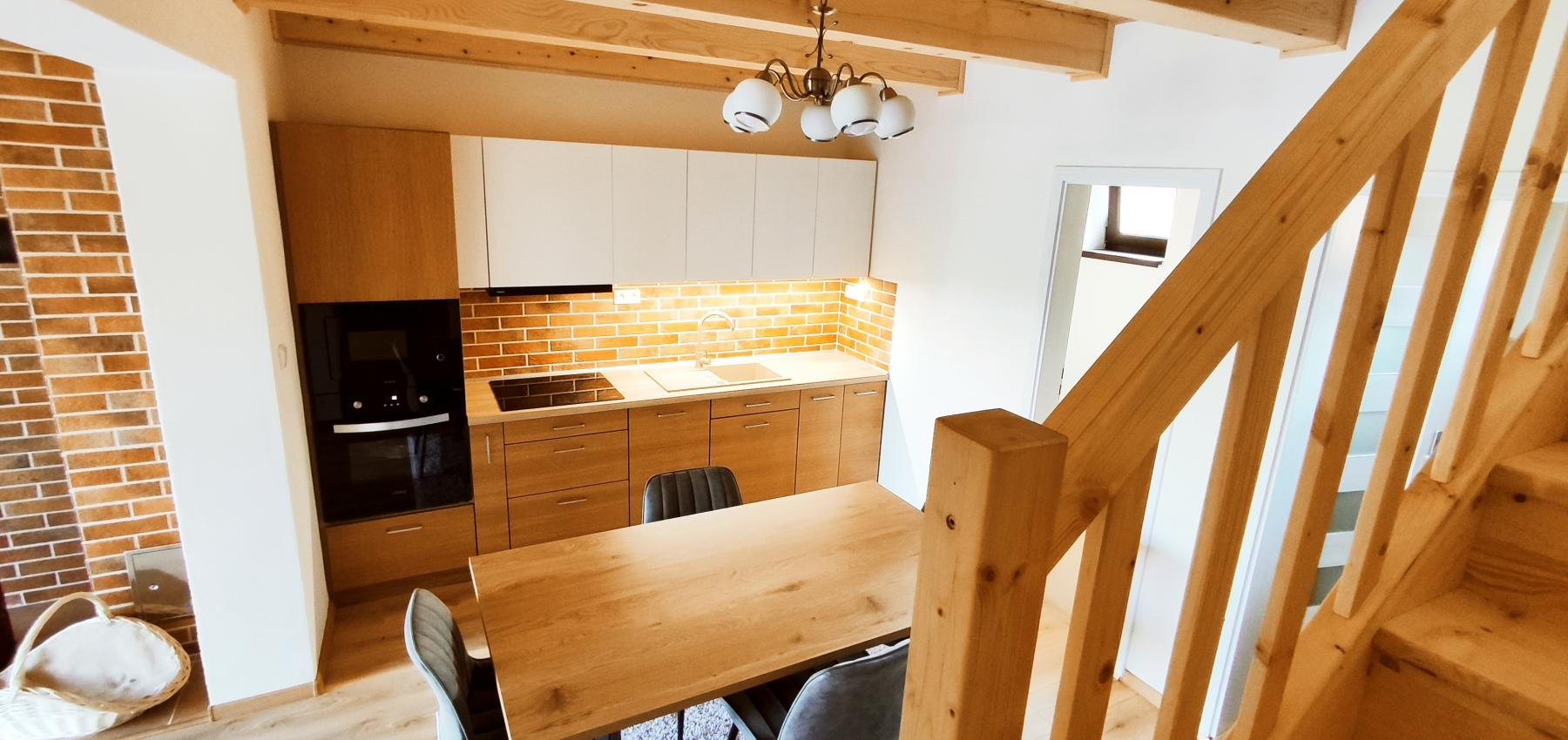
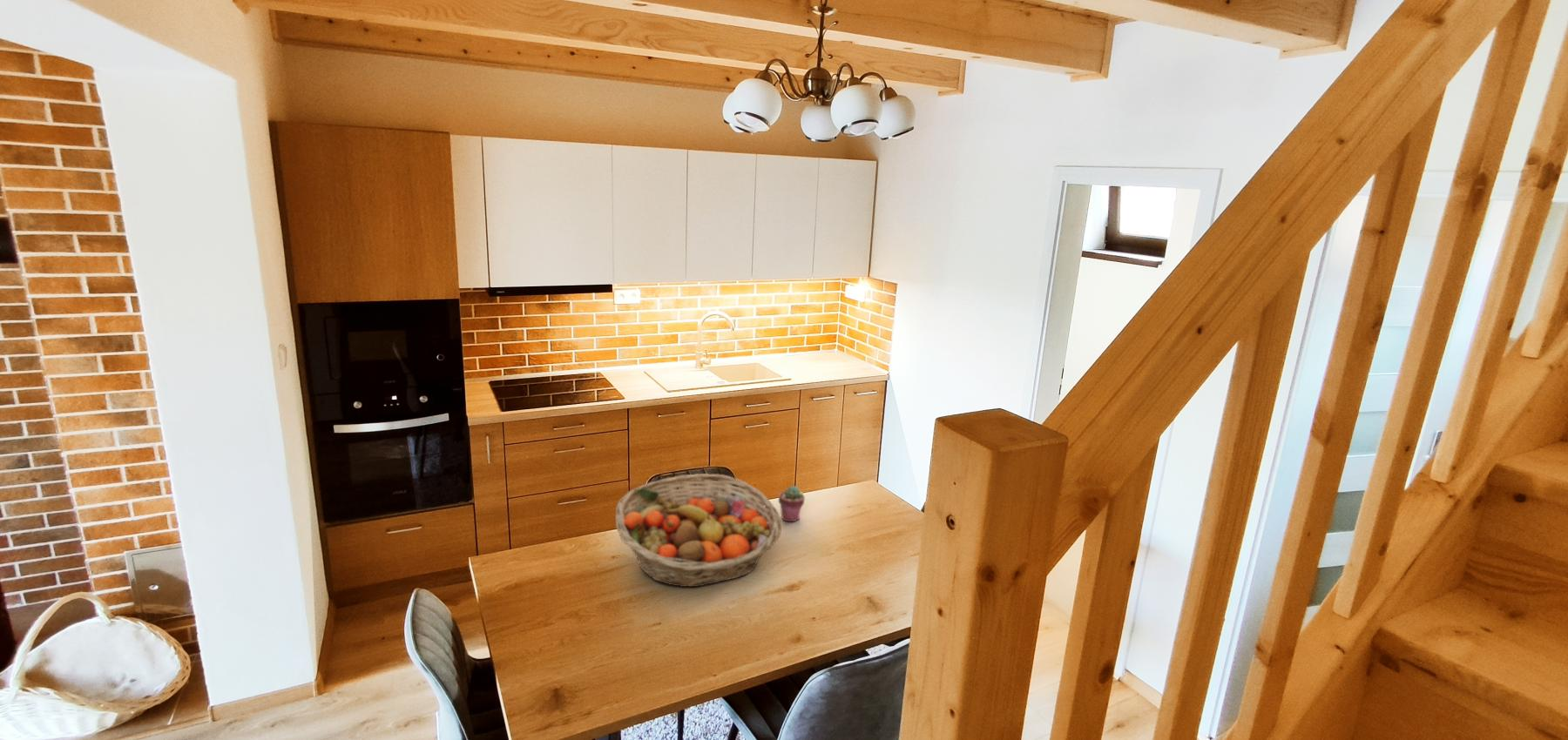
+ fruit basket [615,473,782,588]
+ potted succulent [778,485,806,522]
